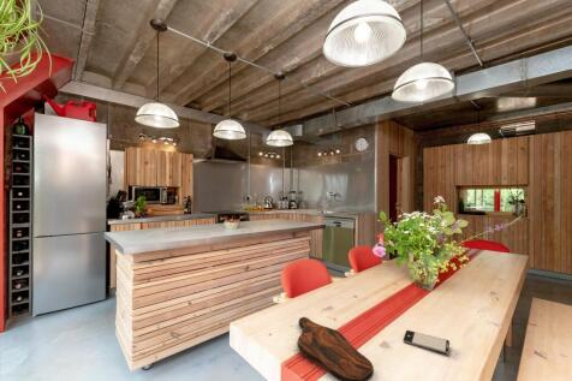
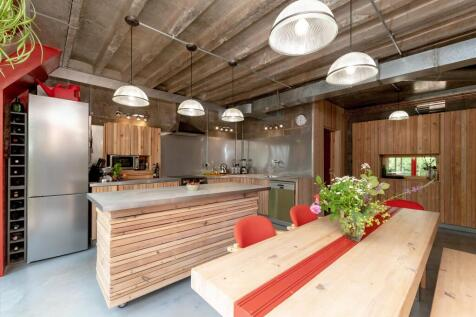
- smartphone [403,329,451,355]
- cutting board [296,316,375,381]
